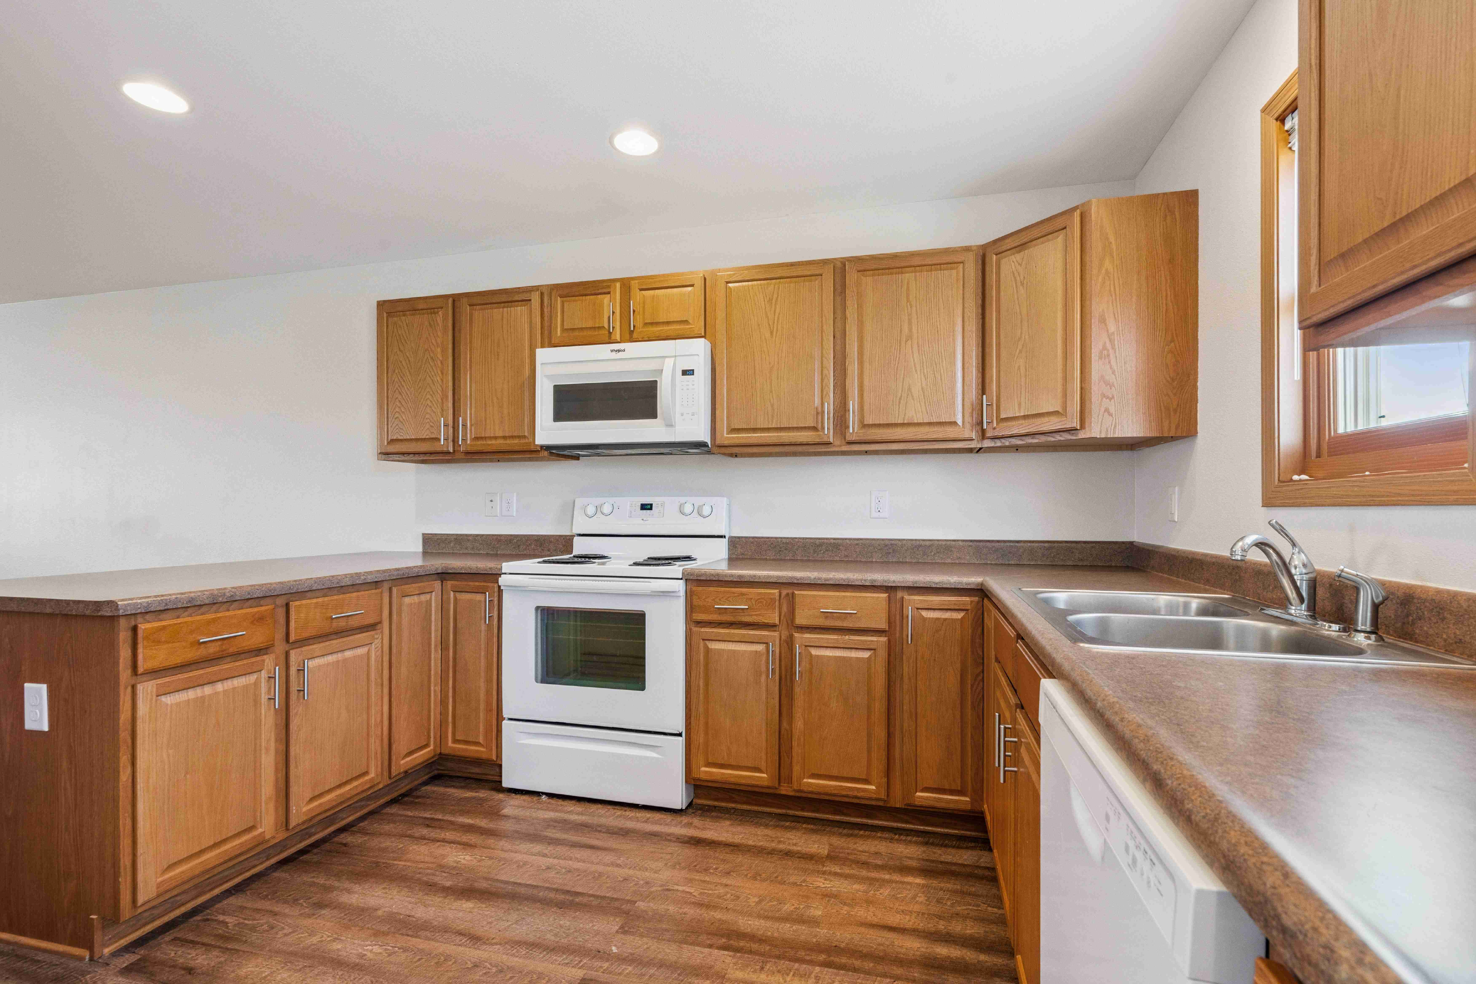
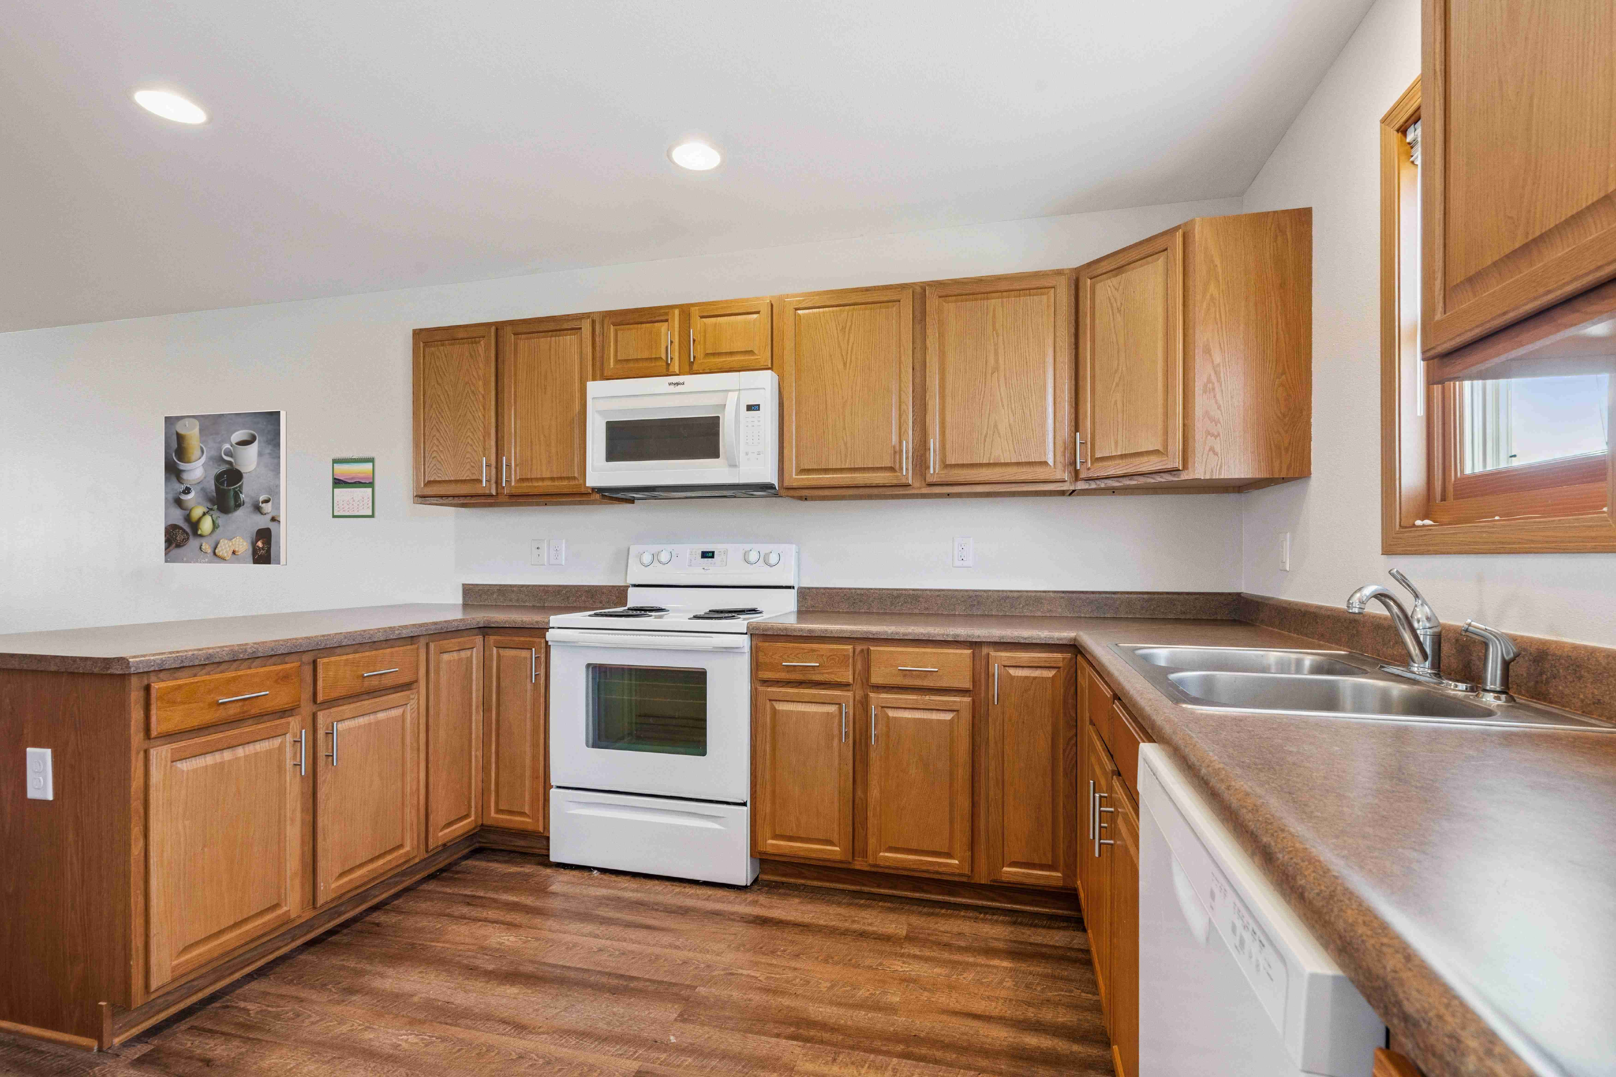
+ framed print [164,410,287,566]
+ calendar [332,454,376,518]
